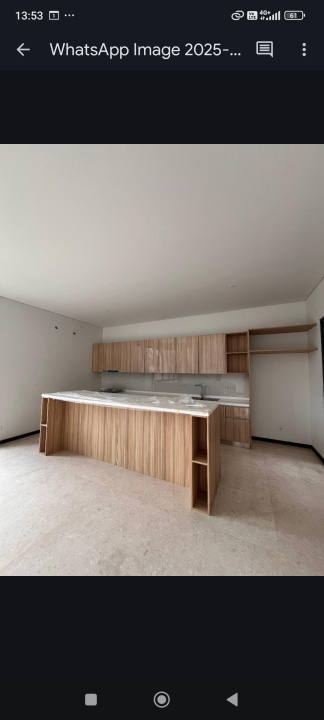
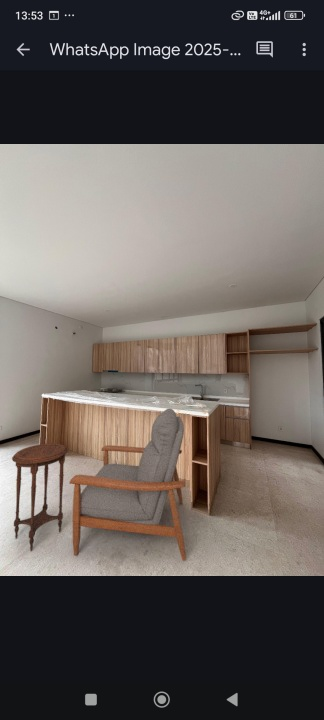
+ chair [68,408,187,562]
+ side table [11,443,69,552]
